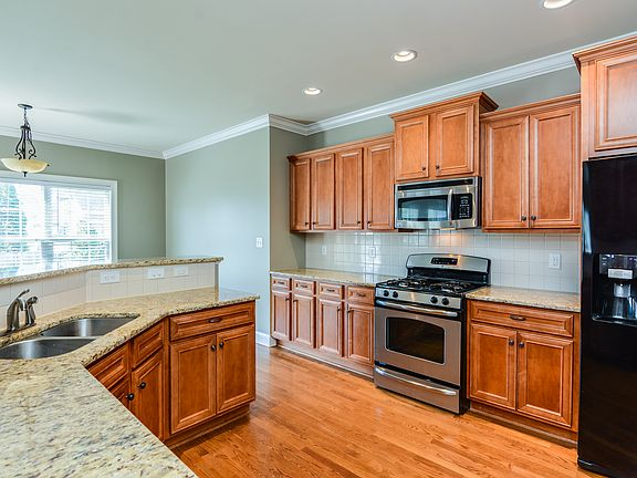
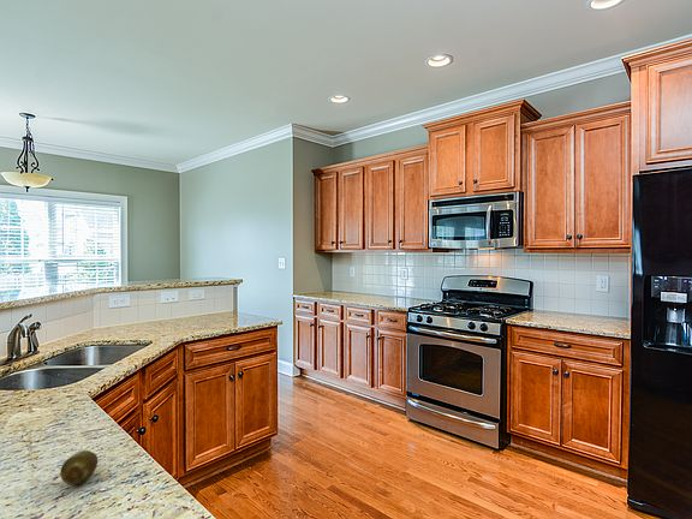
+ fruit [59,449,99,487]
